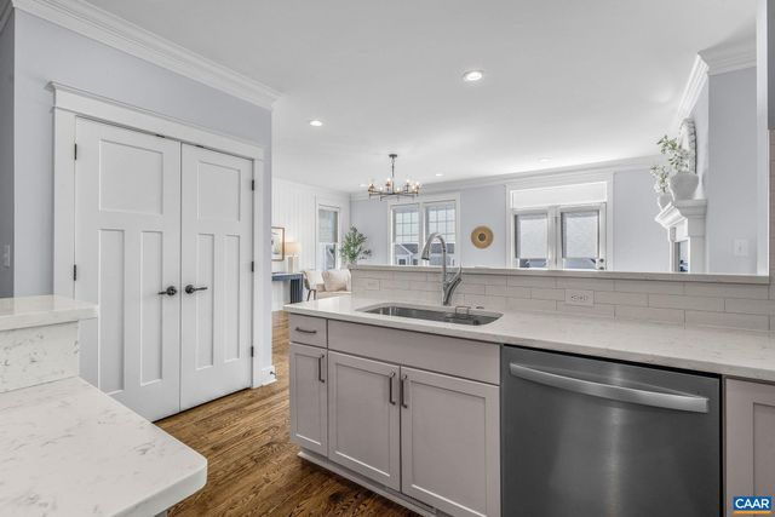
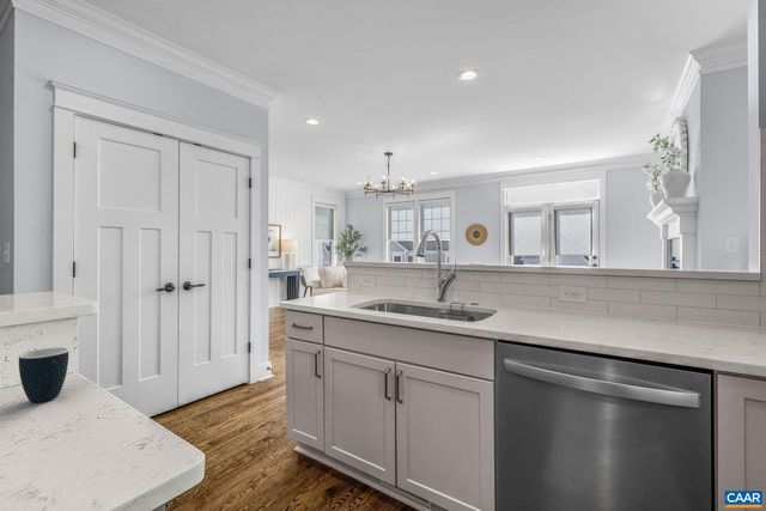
+ mug [18,346,69,403]
